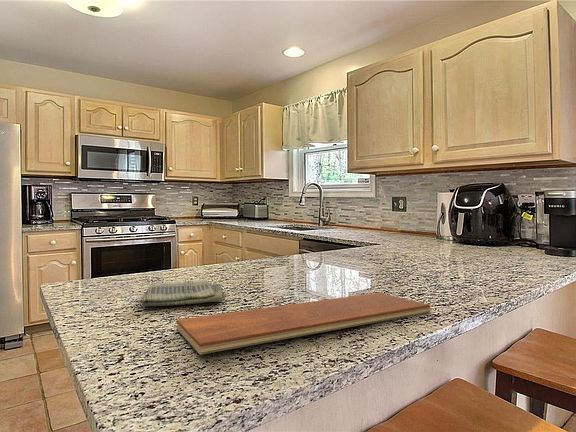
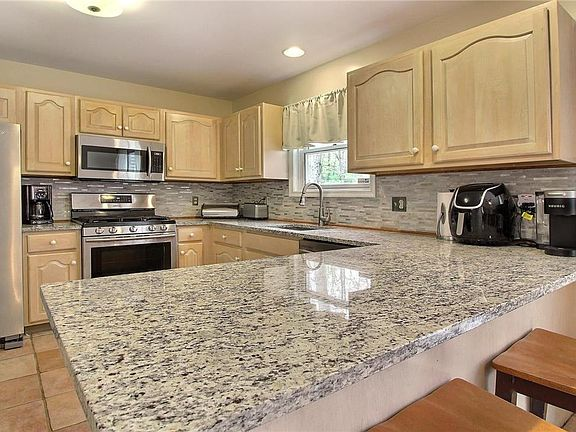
- dish towel [141,277,223,307]
- chopping board [175,292,433,356]
